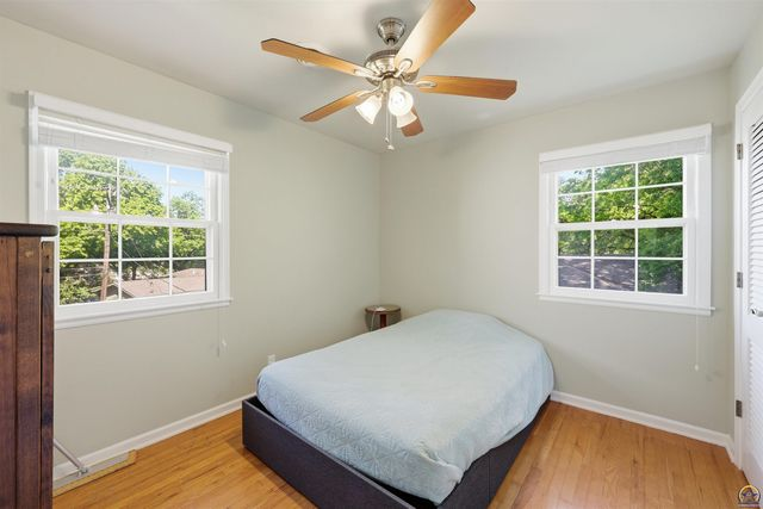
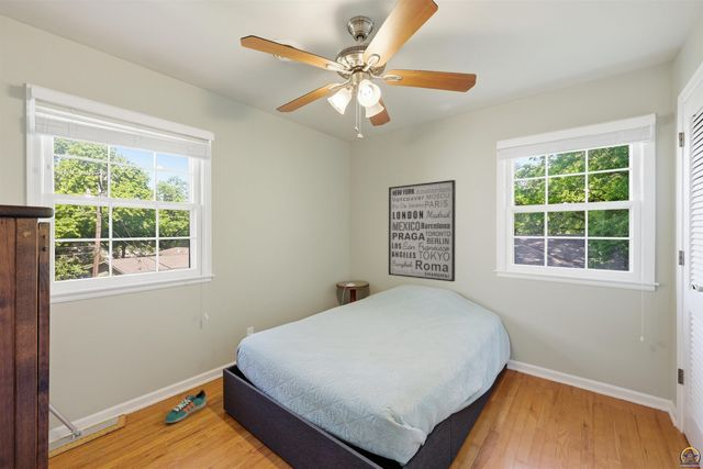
+ wall art [388,179,457,282]
+ sneaker [164,389,208,424]
